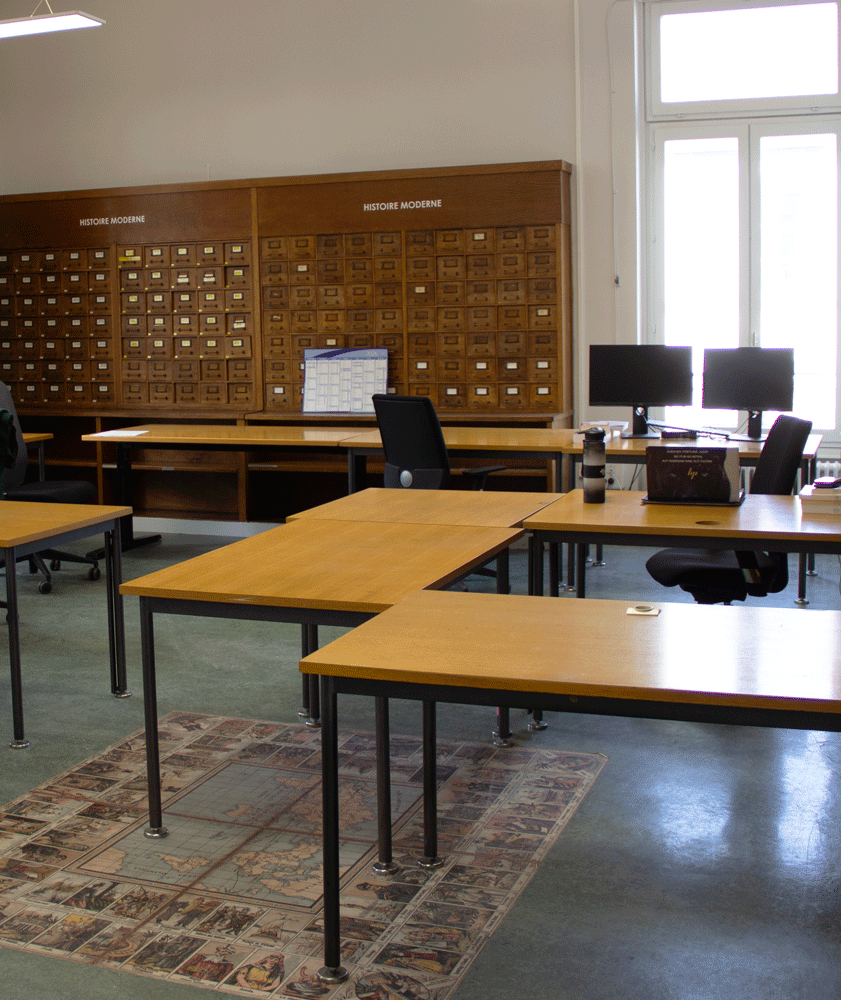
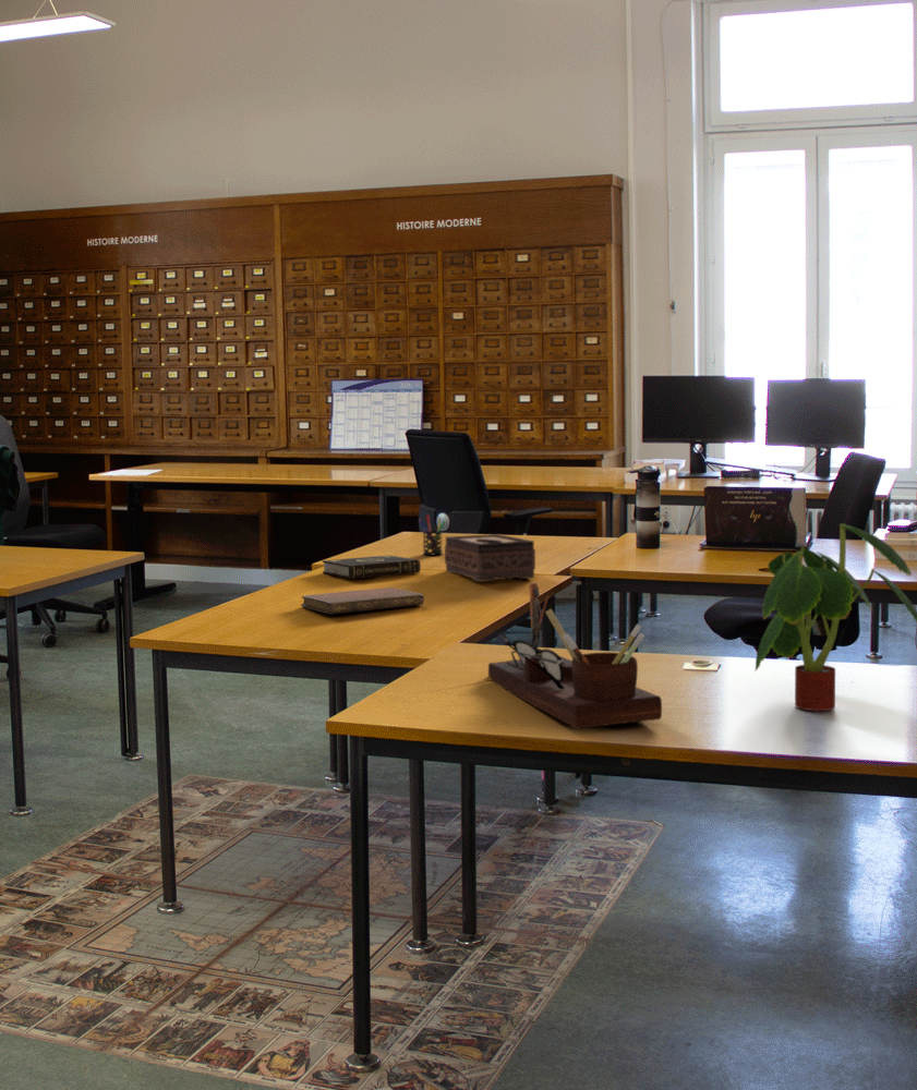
+ desk organizer [487,582,663,730]
+ plant [755,523,917,712]
+ pen holder [418,513,447,556]
+ book [321,554,422,580]
+ tissue box [444,533,536,583]
+ notebook [300,586,425,615]
